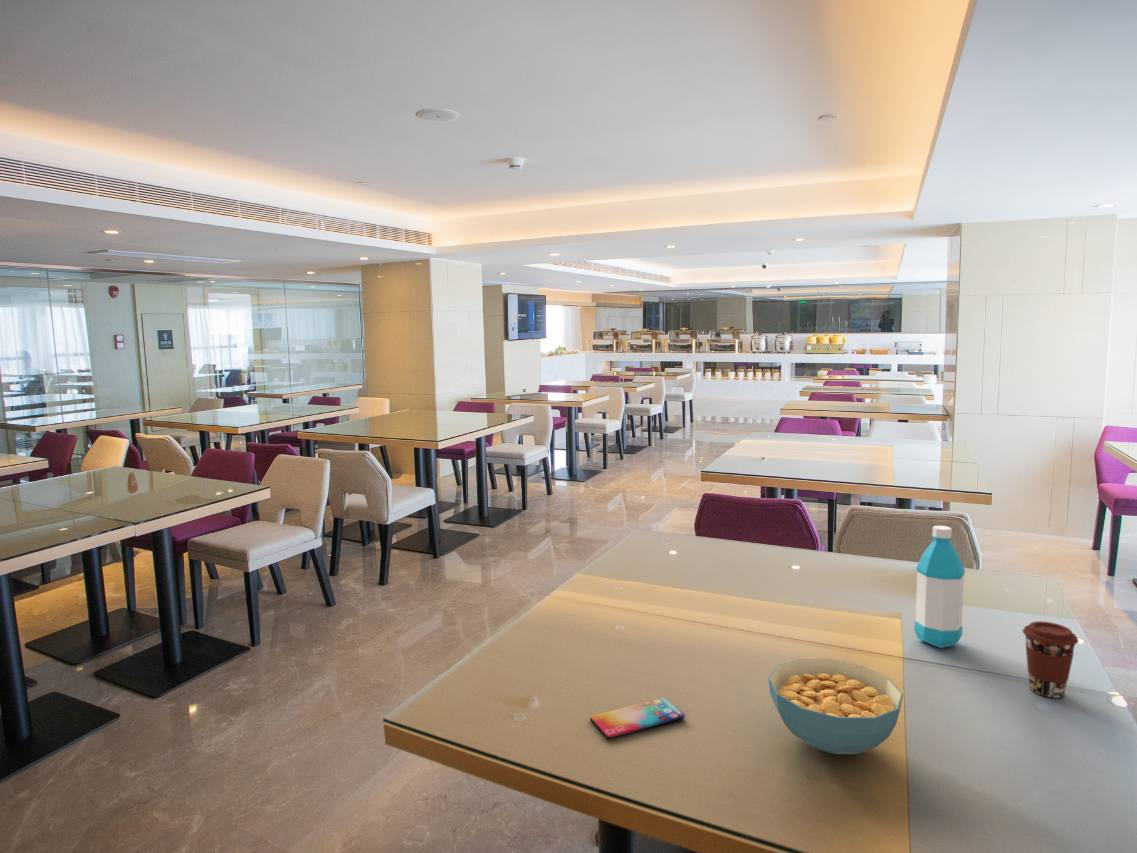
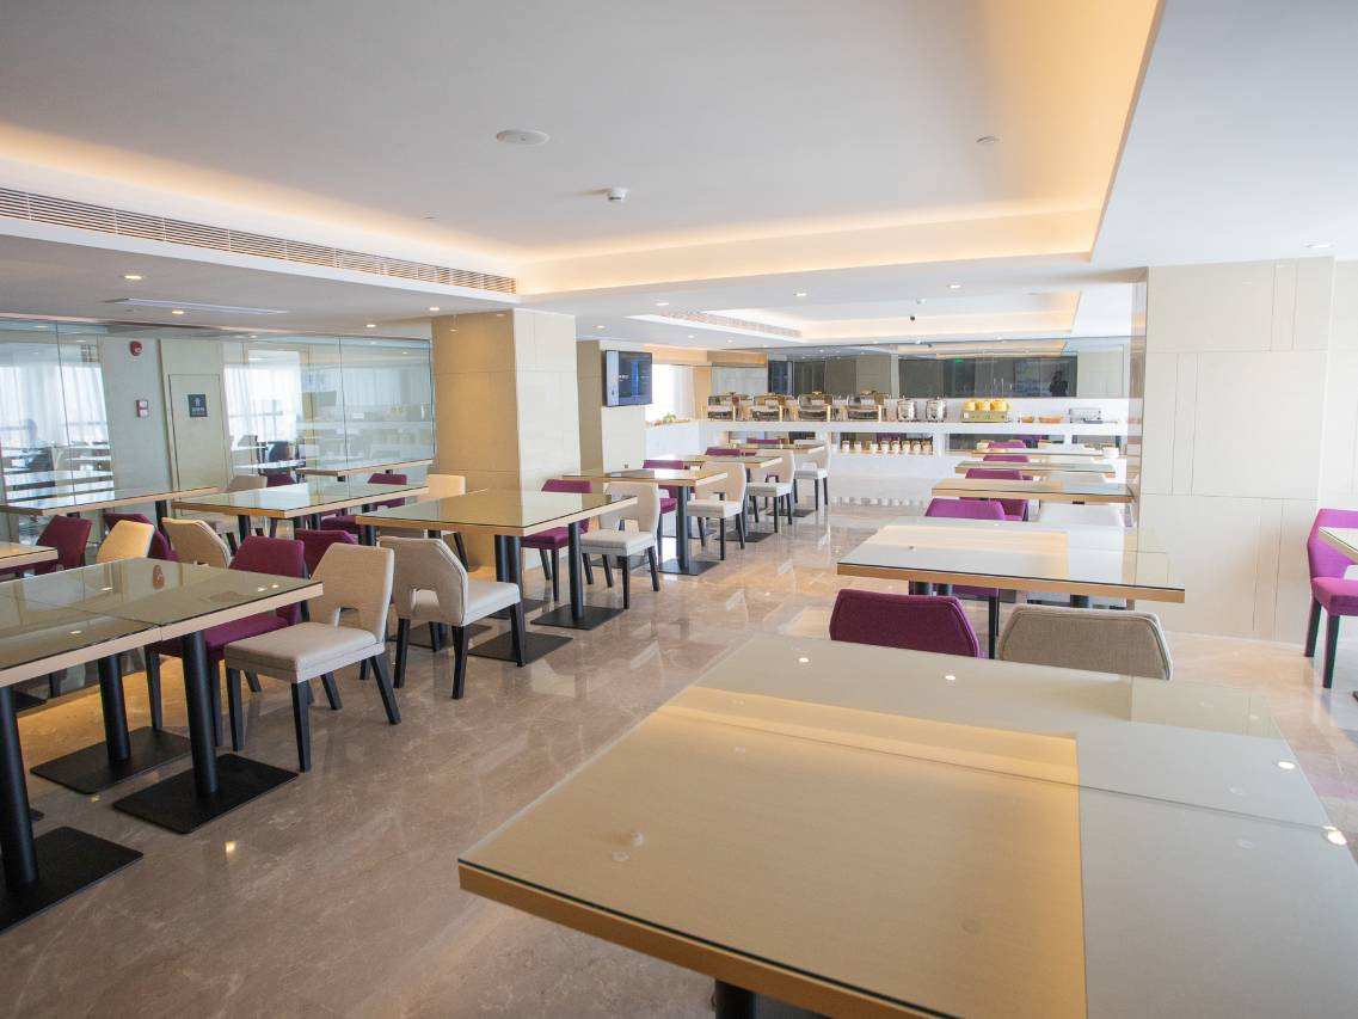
- coffee cup [1022,620,1079,699]
- water bottle [913,525,966,649]
- cereal bowl [767,658,904,755]
- smartphone [589,697,686,740]
